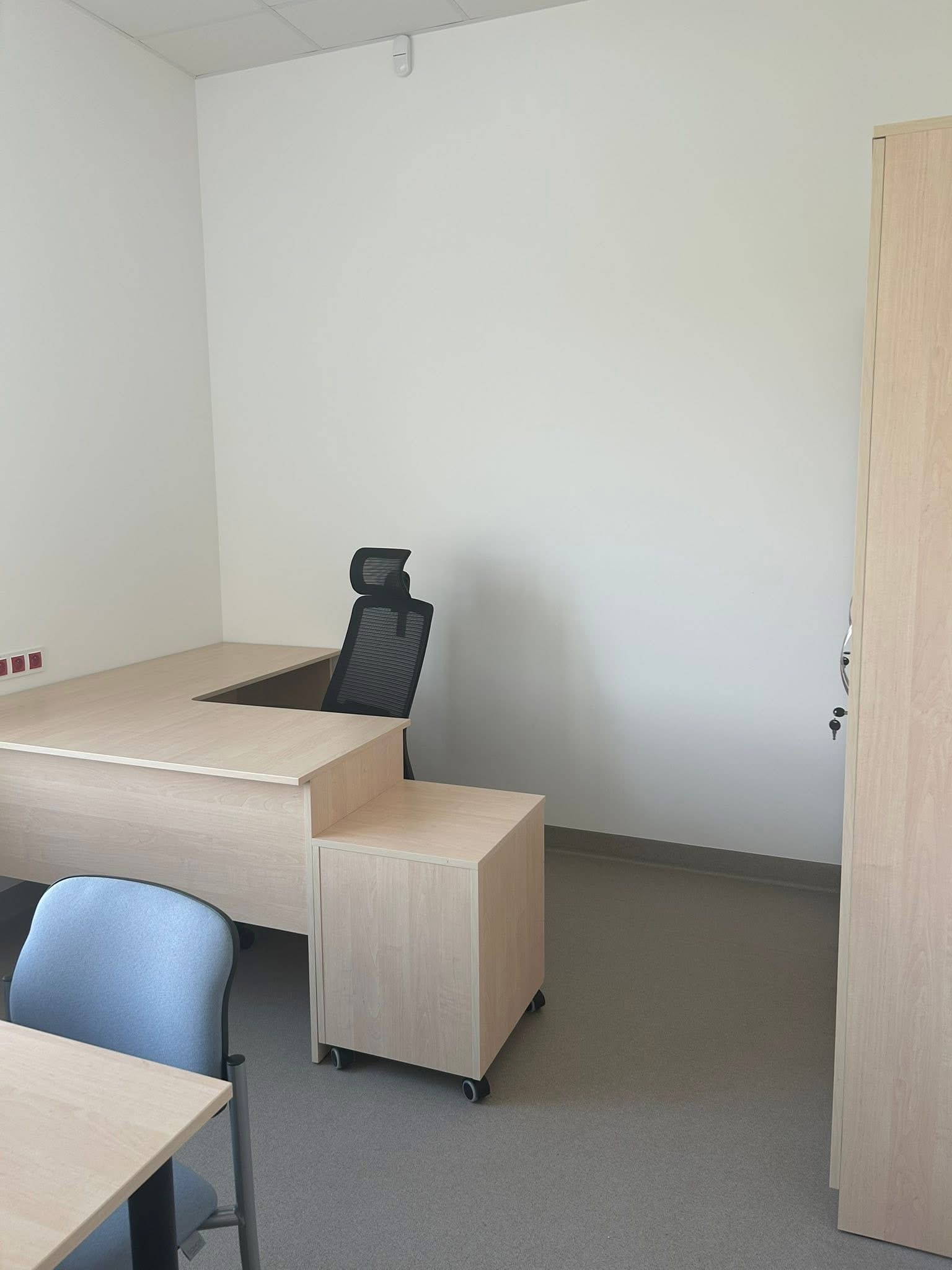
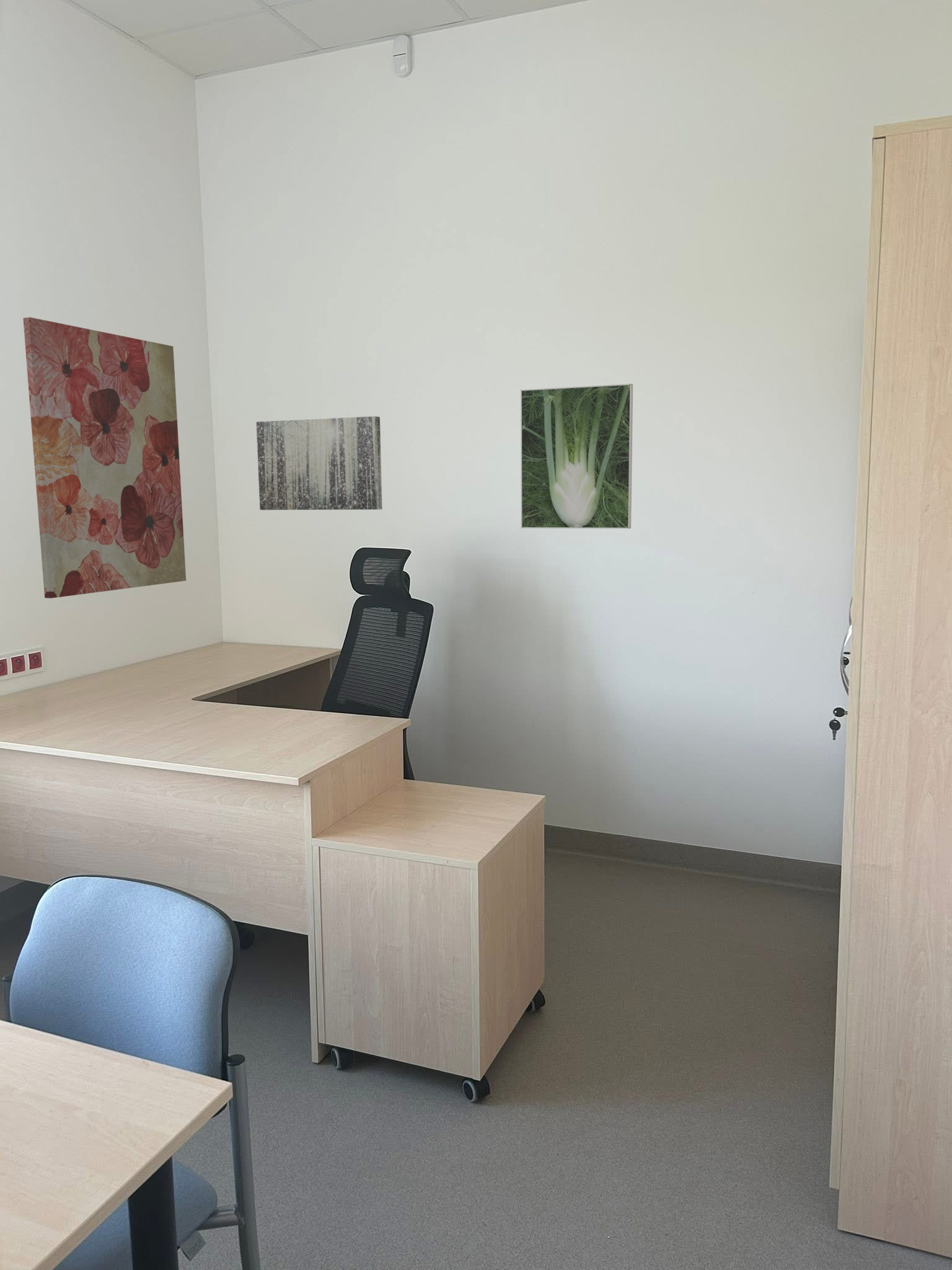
+ wall art [255,415,383,510]
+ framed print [520,383,633,530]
+ wall art [22,316,187,599]
